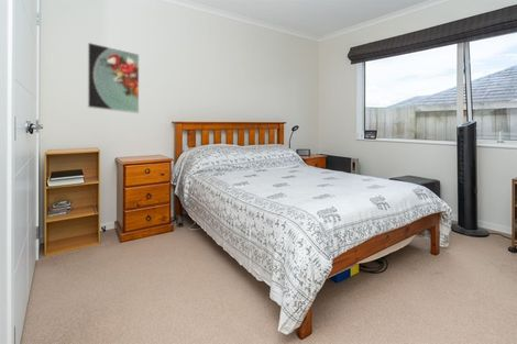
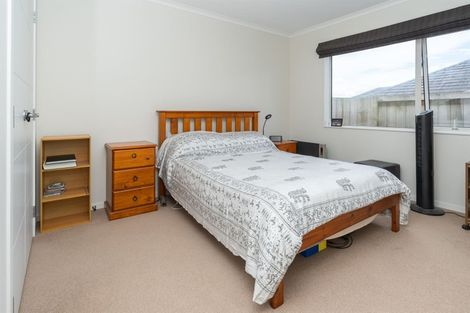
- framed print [87,42,140,114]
